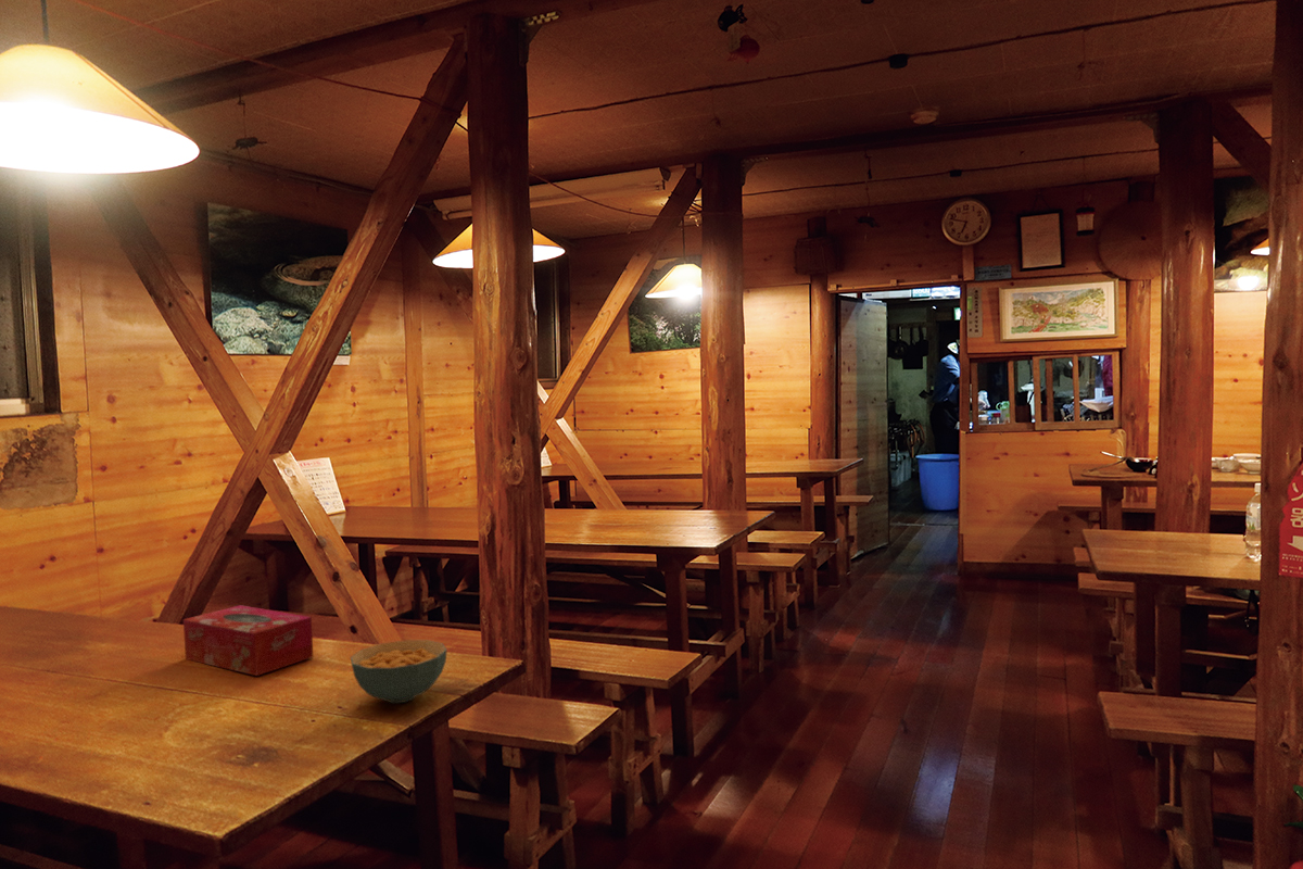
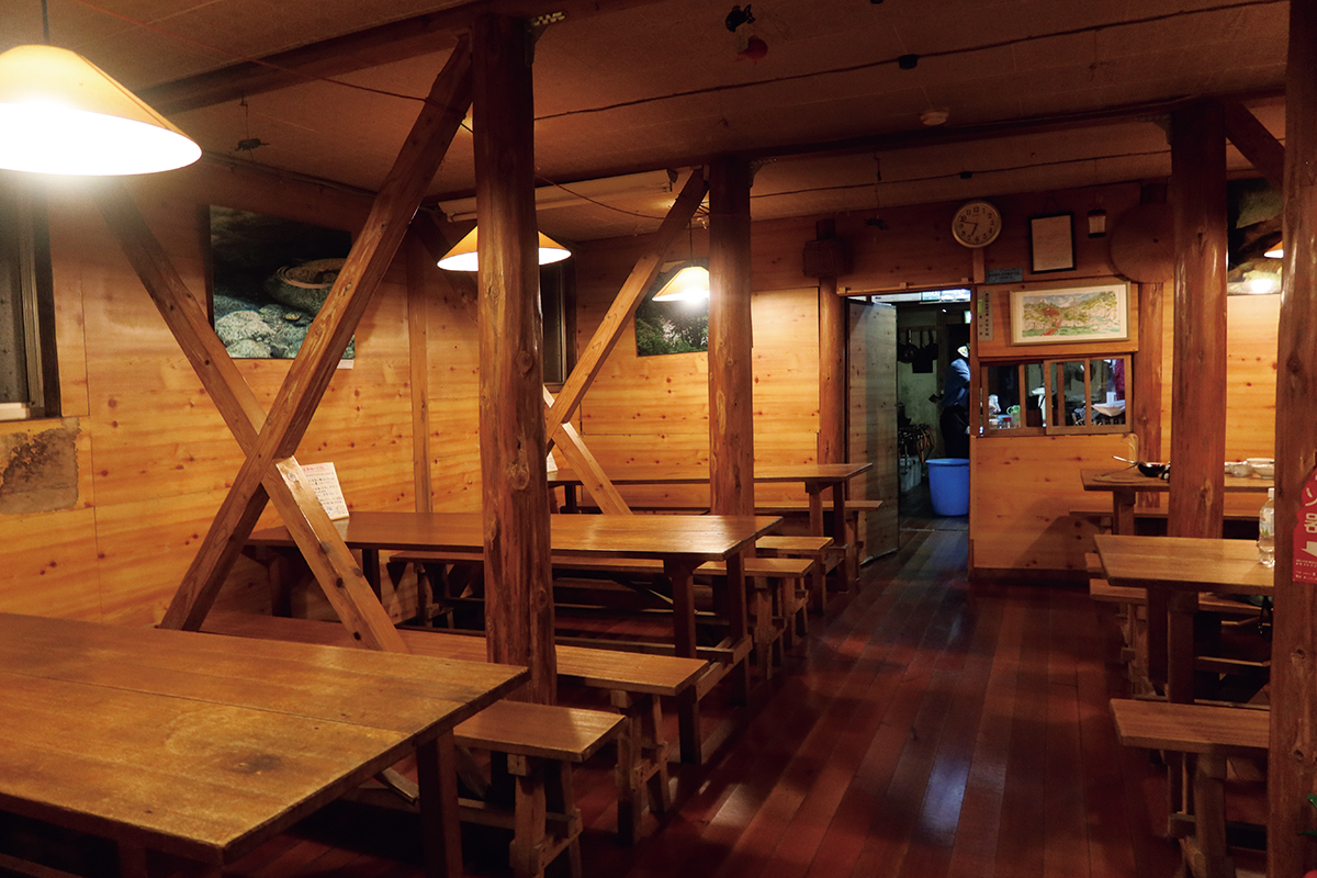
- cereal bowl [350,639,448,704]
- tissue box [182,604,314,677]
